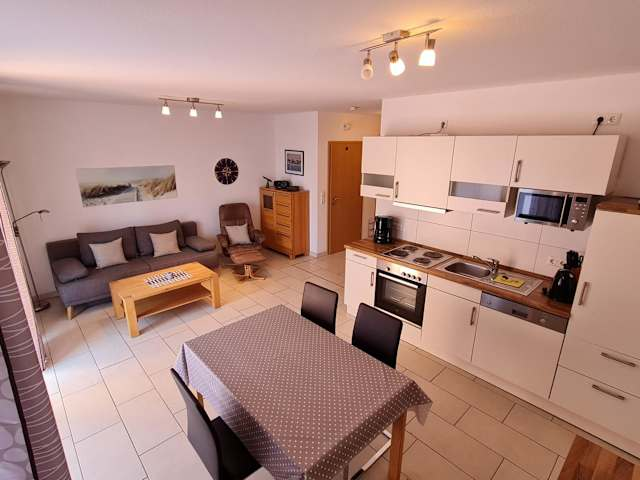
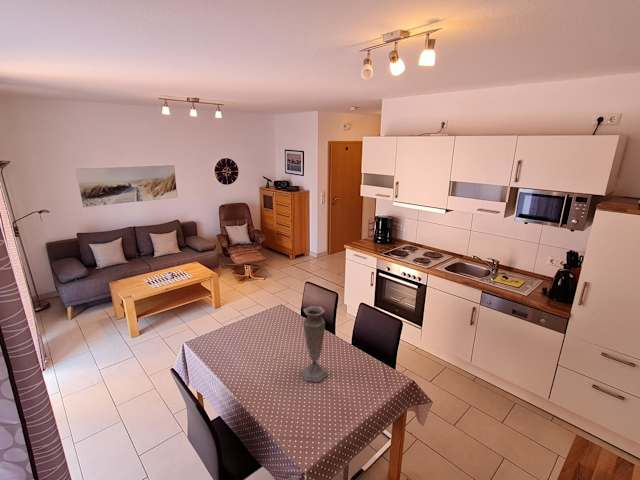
+ vase [300,305,329,383]
